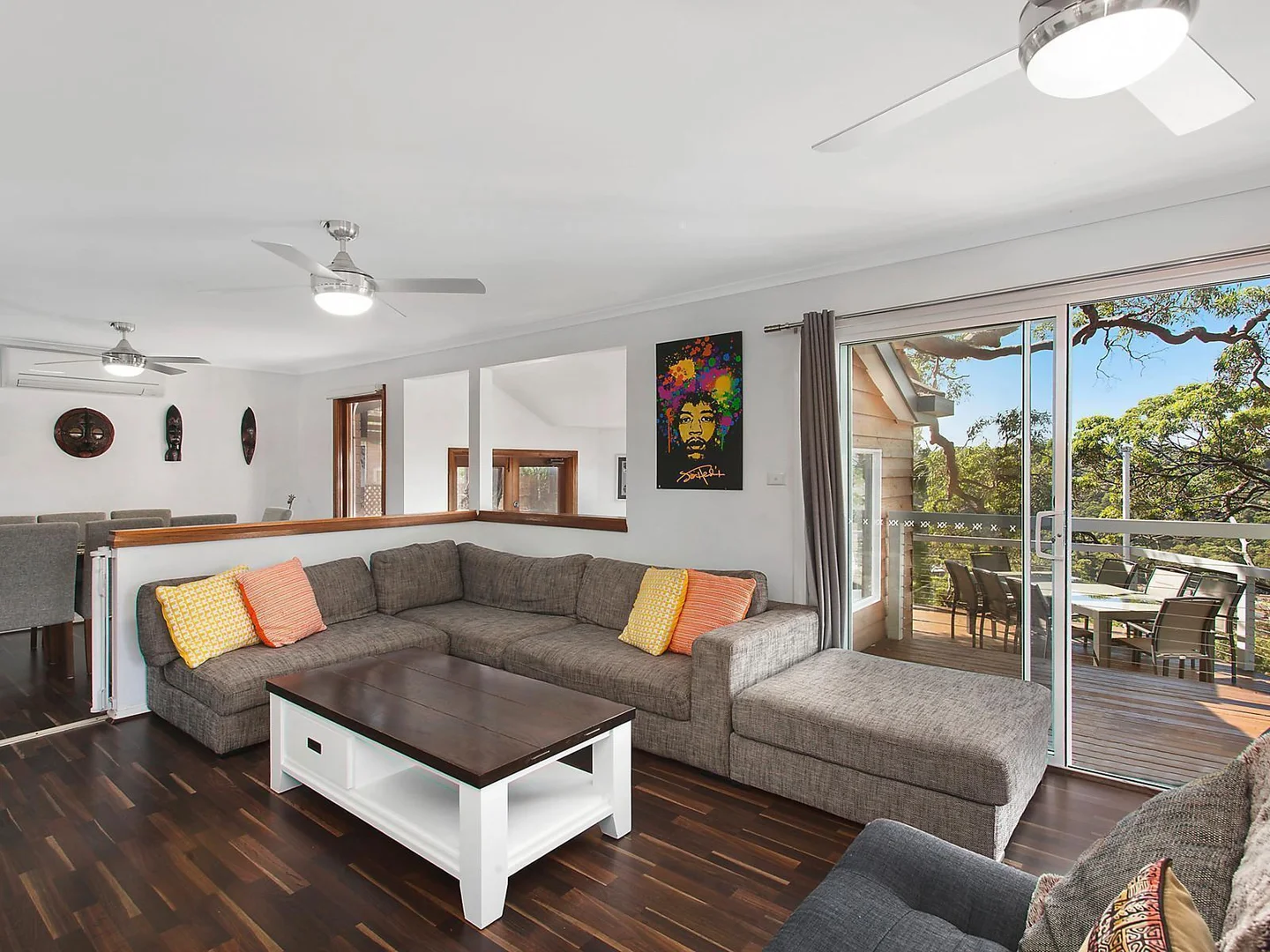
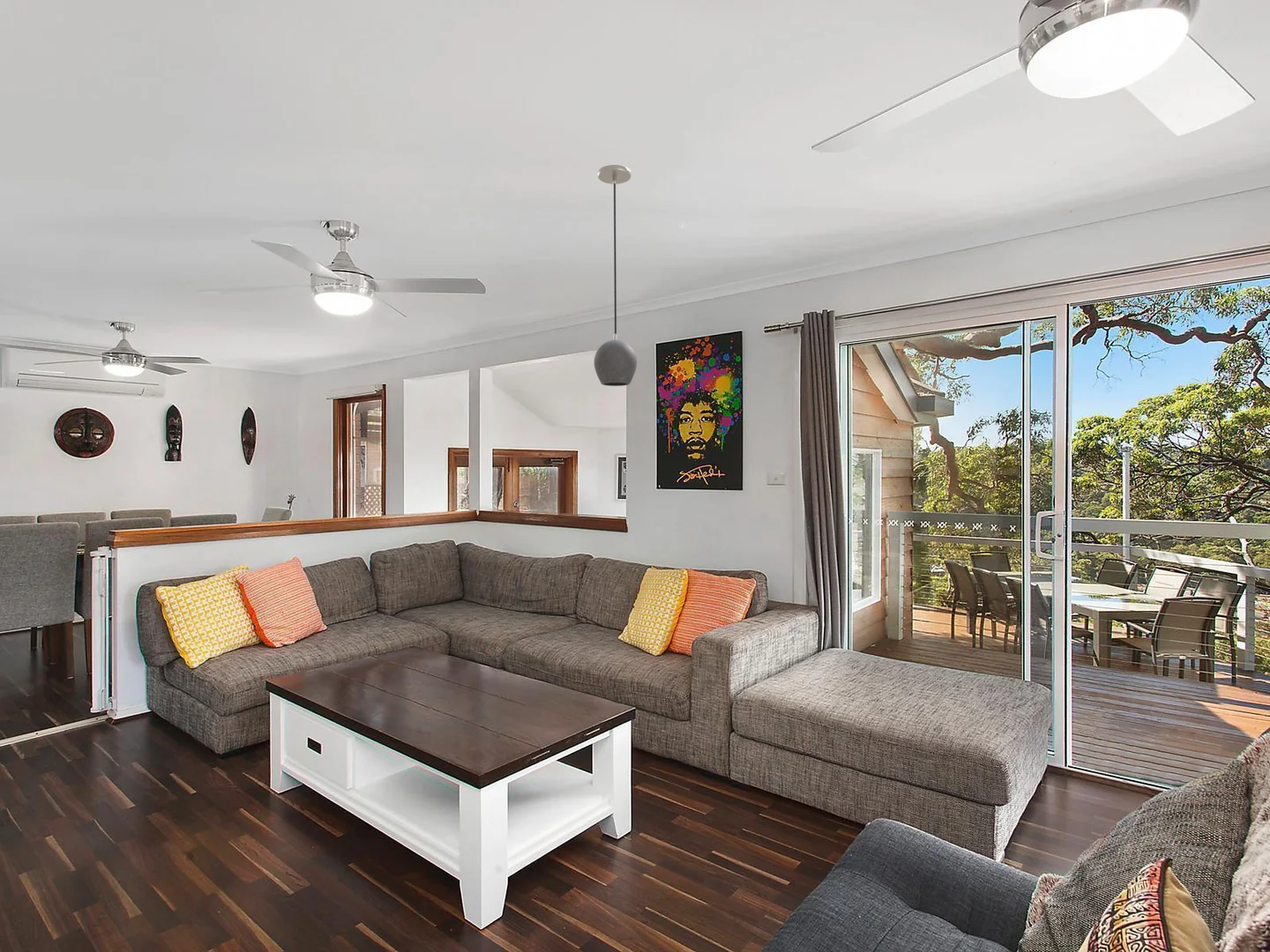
+ light fixture [594,164,638,387]
